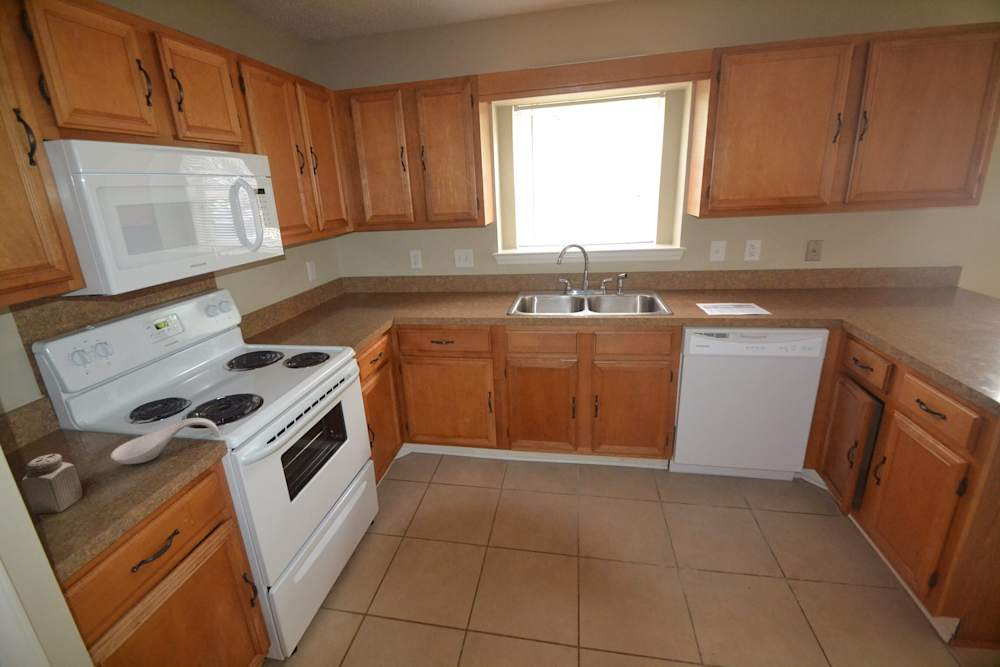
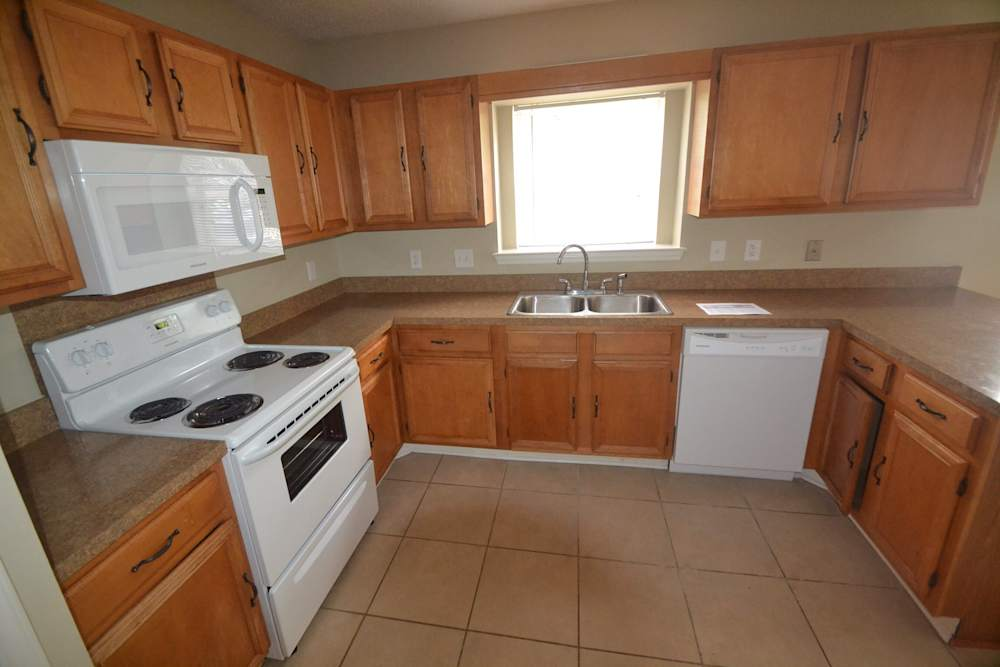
- spoon rest [110,417,221,465]
- salt shaker [21,453,83,515]
